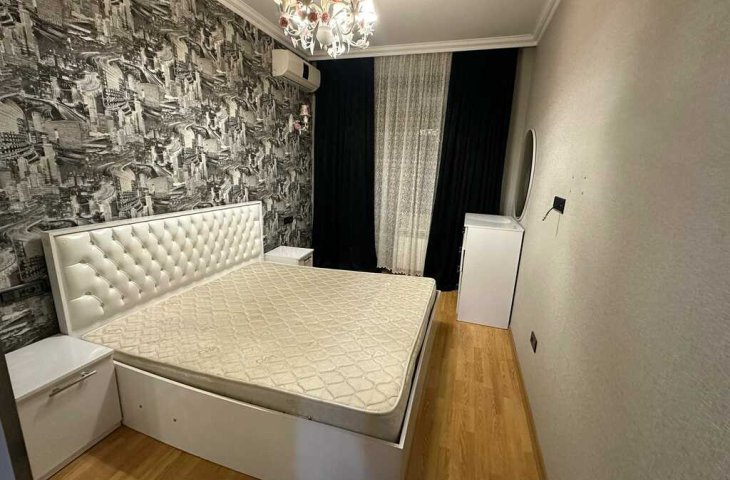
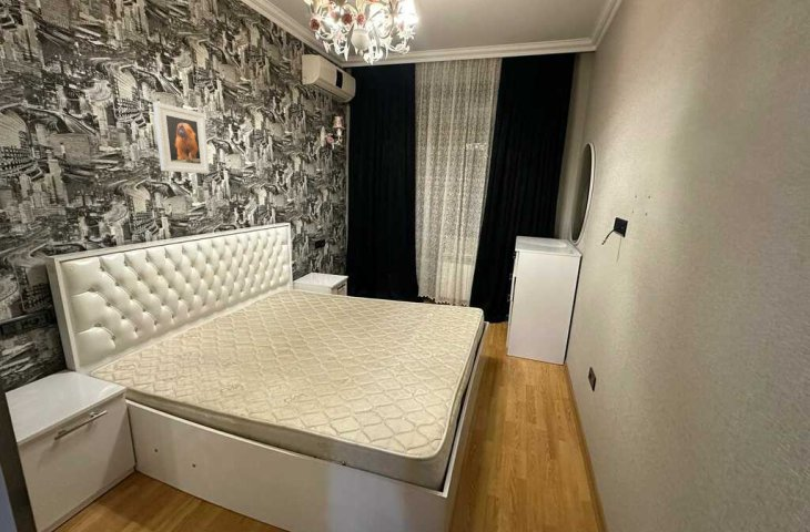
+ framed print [152,101,210,174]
